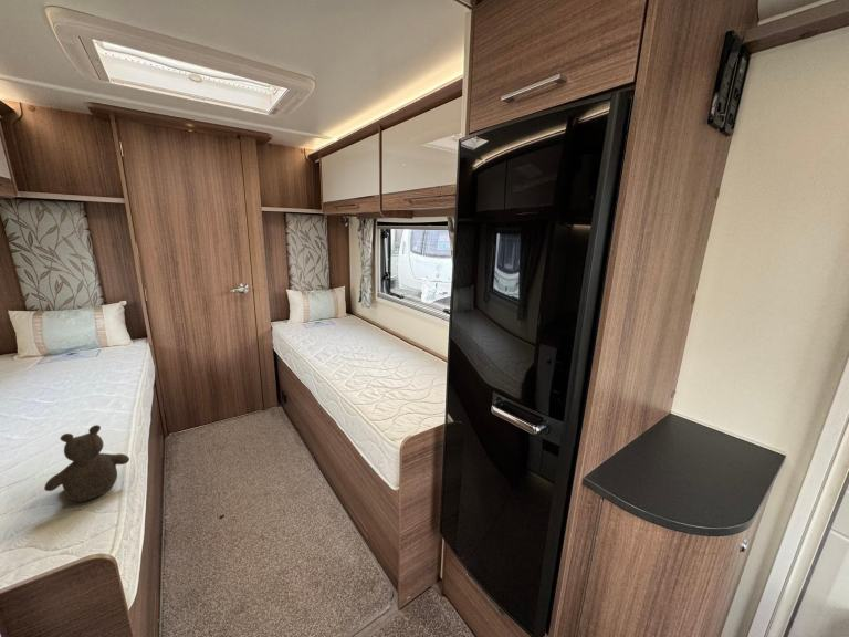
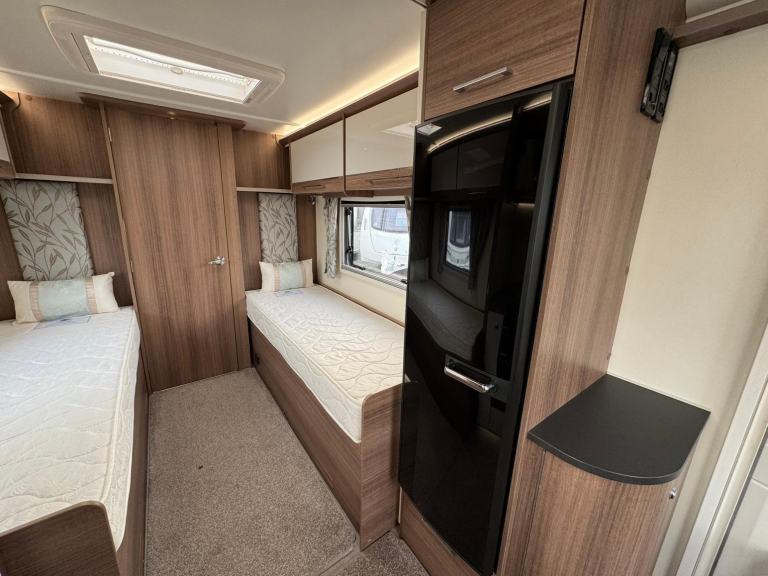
- teddy bear [43,424,130,503]
